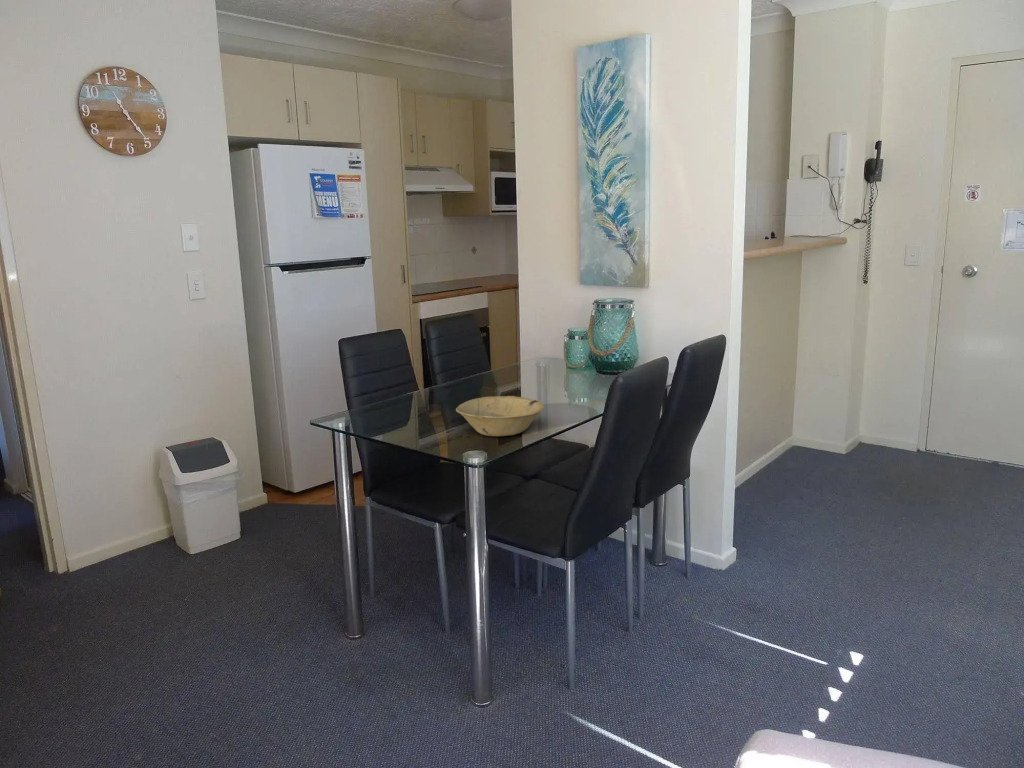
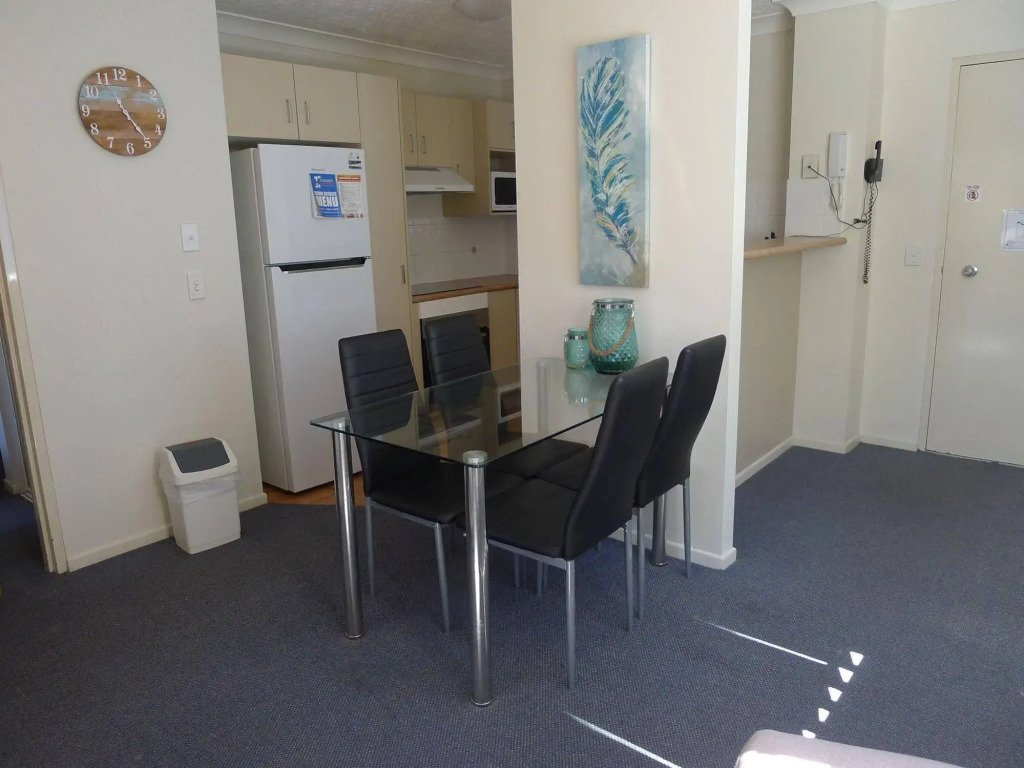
- bowl [455,395,546,437]
